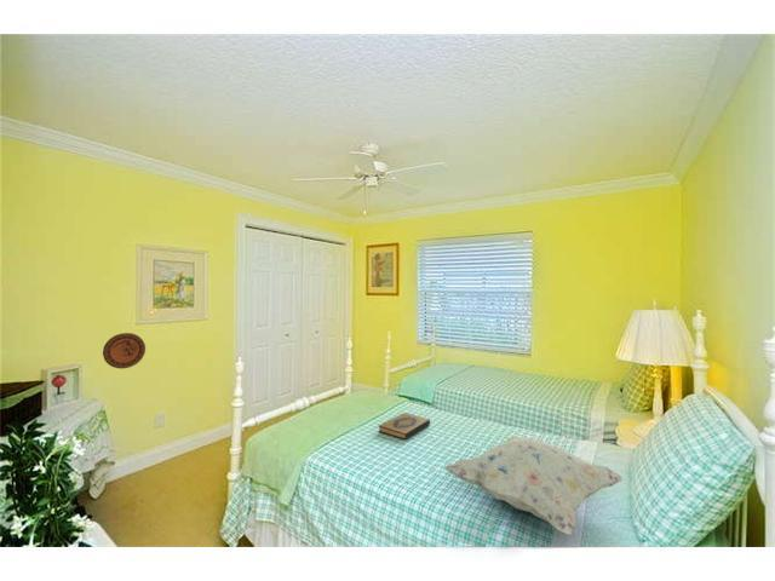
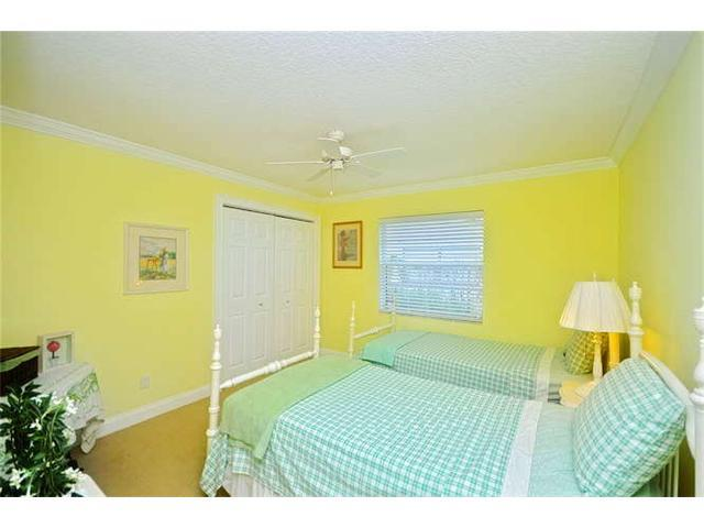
- hardback book [378,412,431,441]
- decorative plate [102,332,147,369]
- decorative pillow [443,435,624,536]
